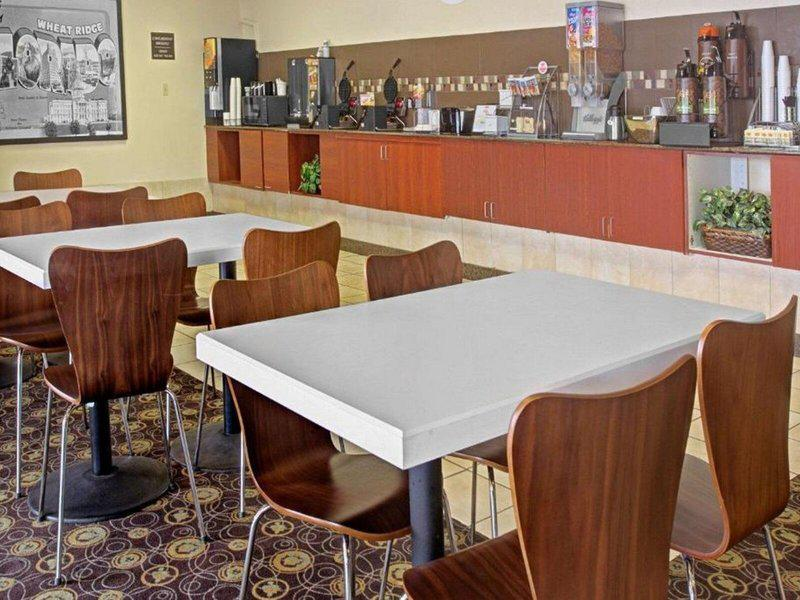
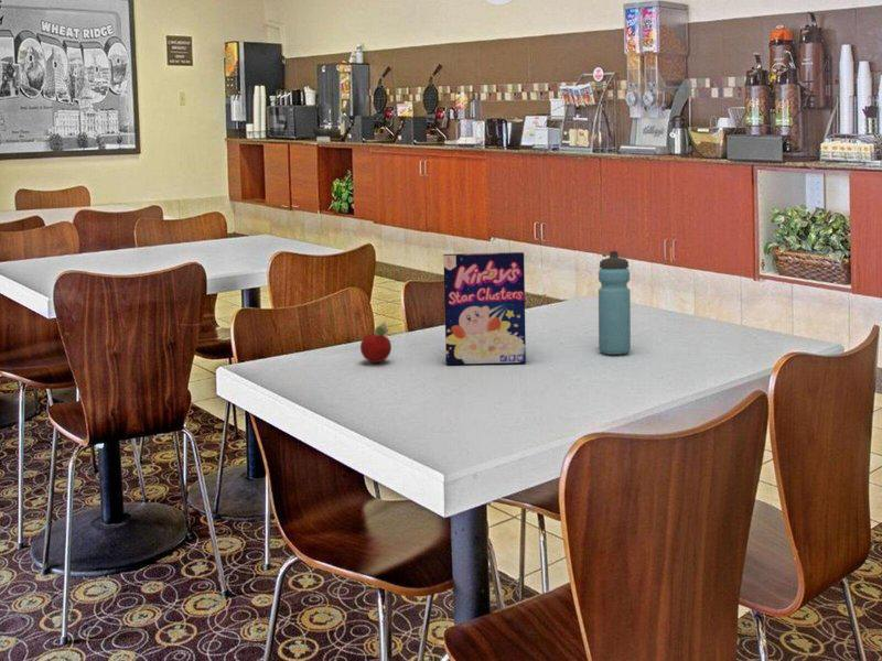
+ water bottle [598,250,632,356]
+ cereal box [442,251,527,366]
+ fruit [359,322,392,365]
